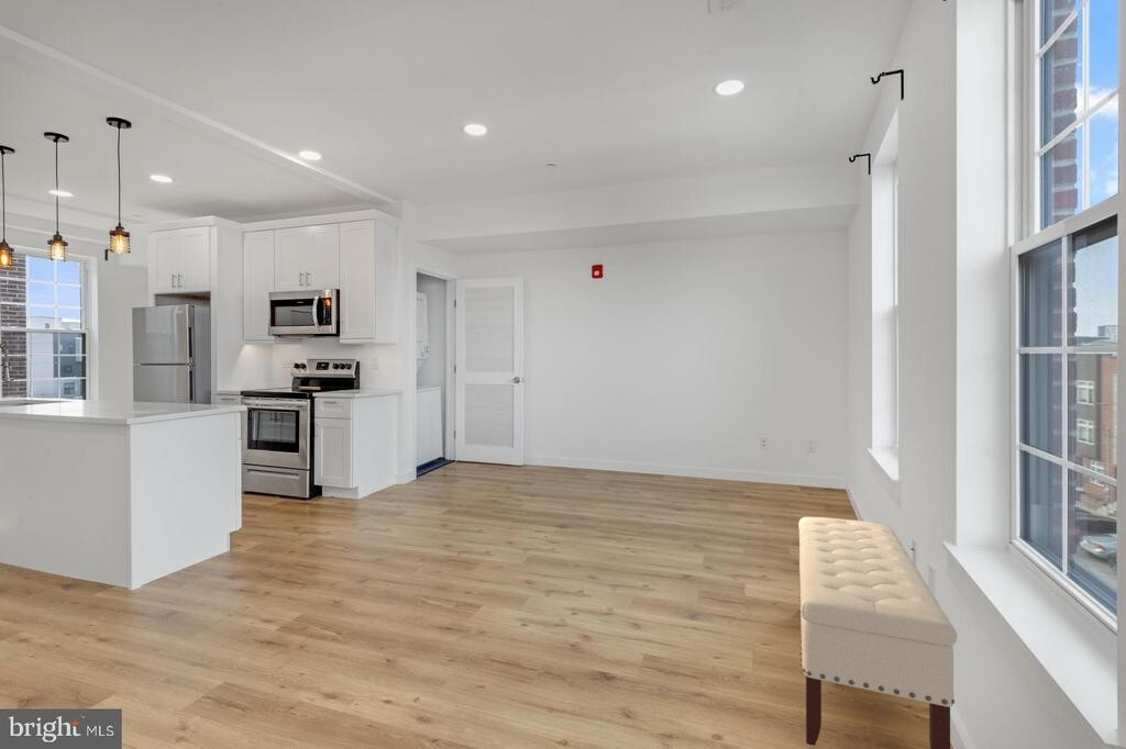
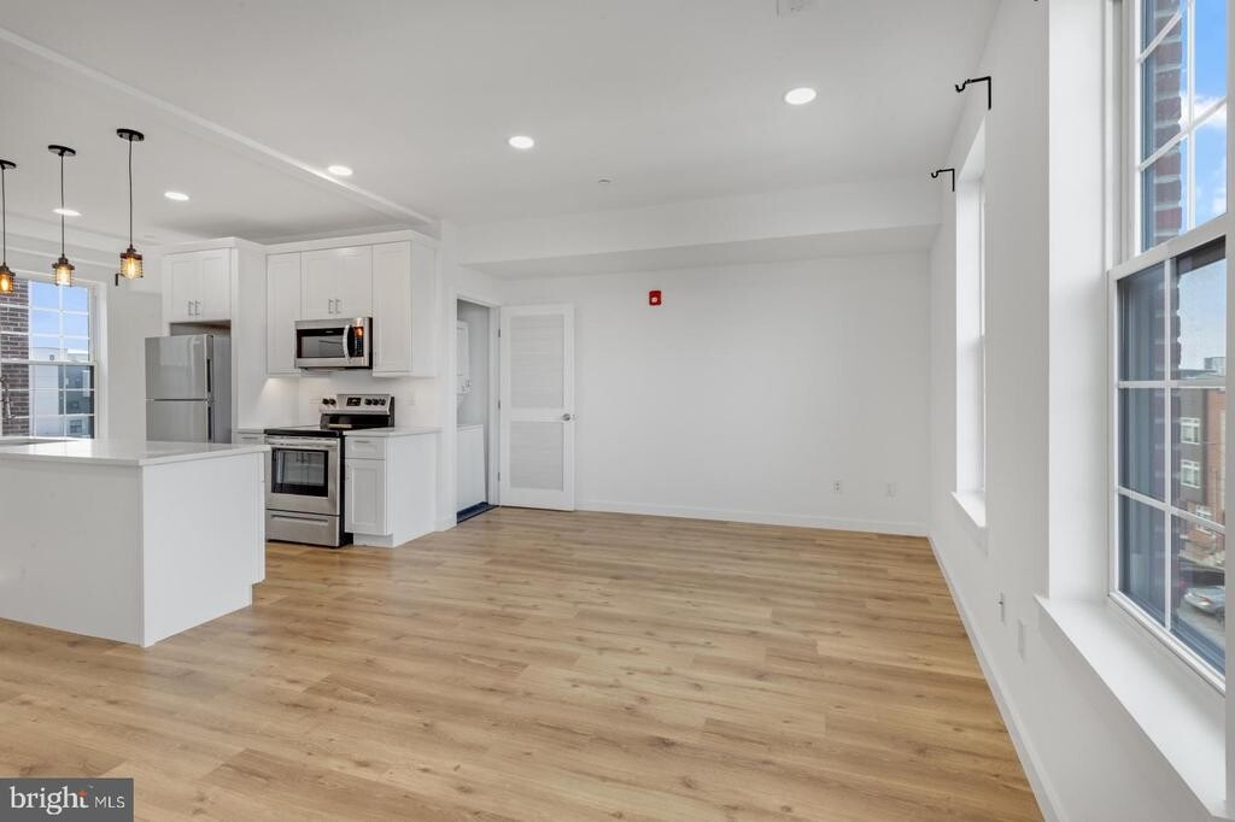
- bench [797,516,958,749]
